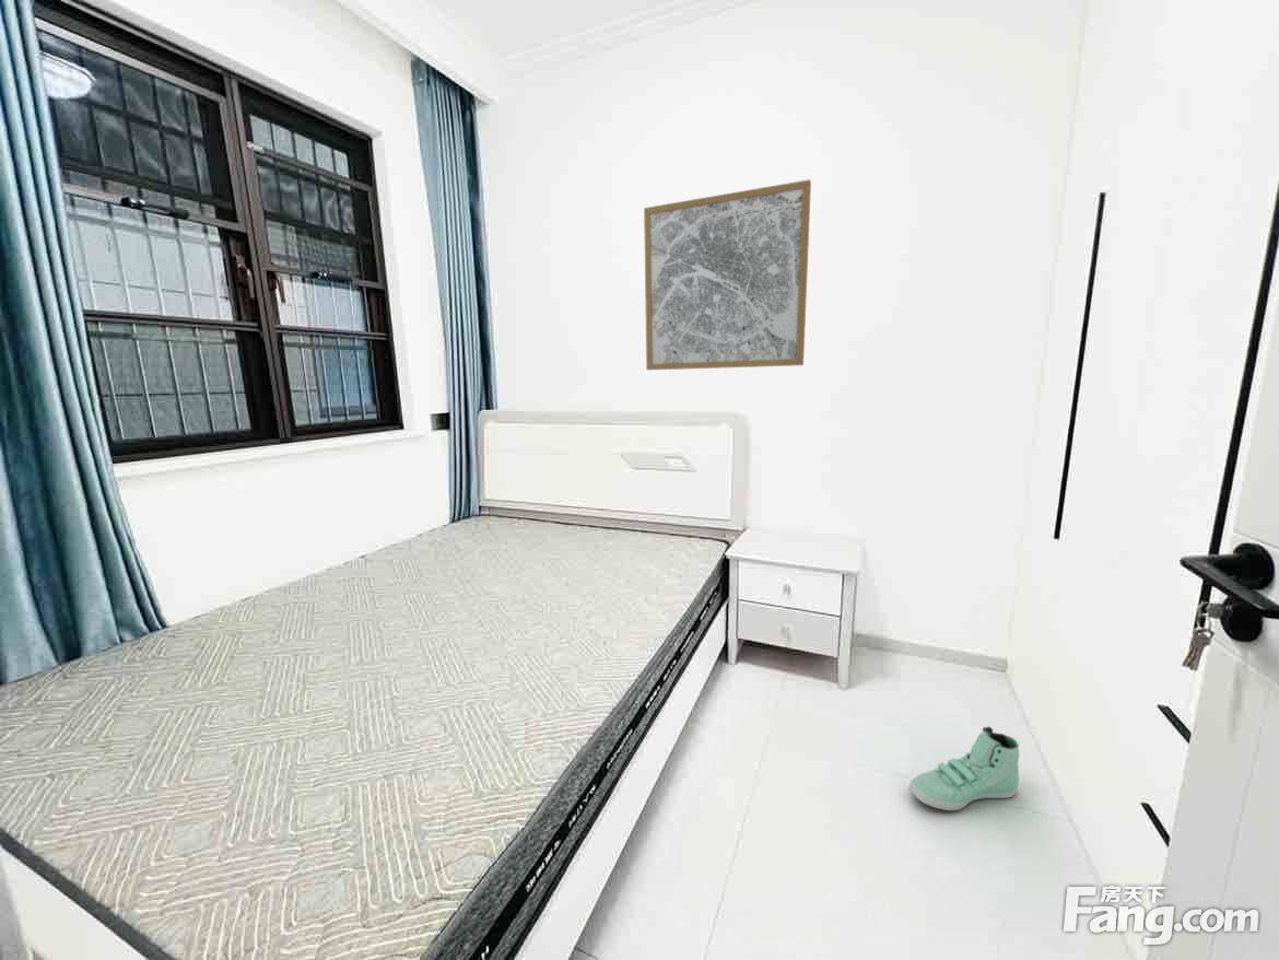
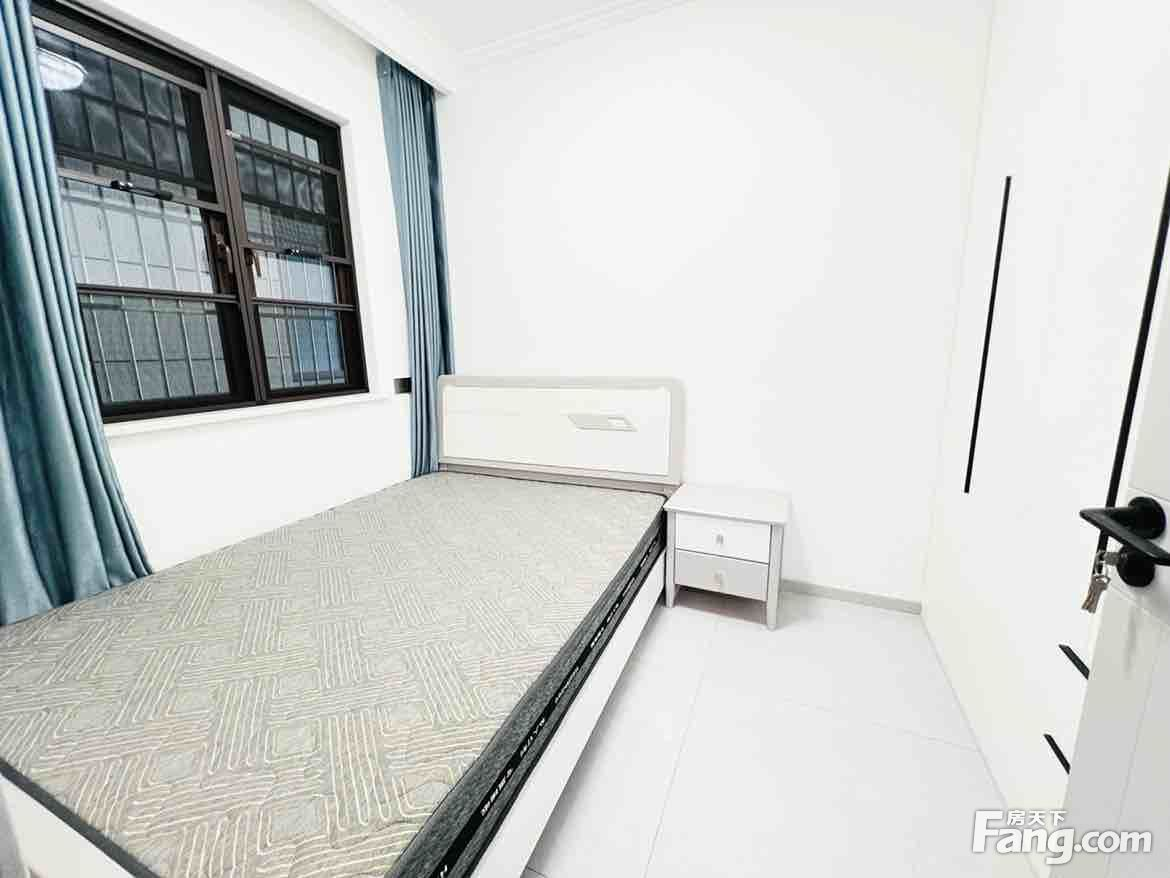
- sneaker [908,726,1020,811]
- wall art [643,178,812,371]
